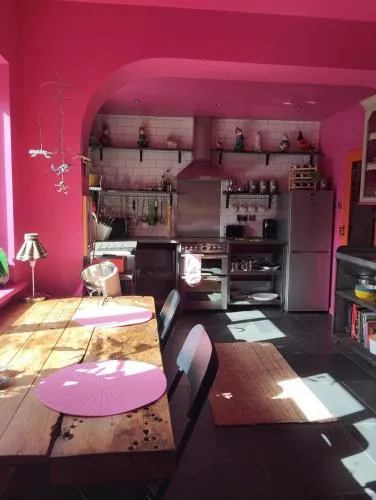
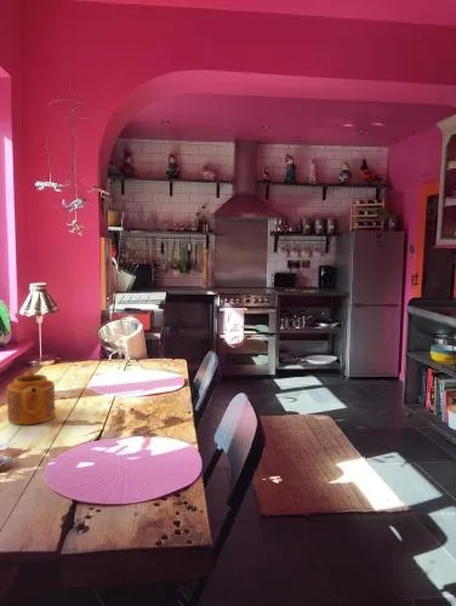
+ teapot [6,371,57,425]
